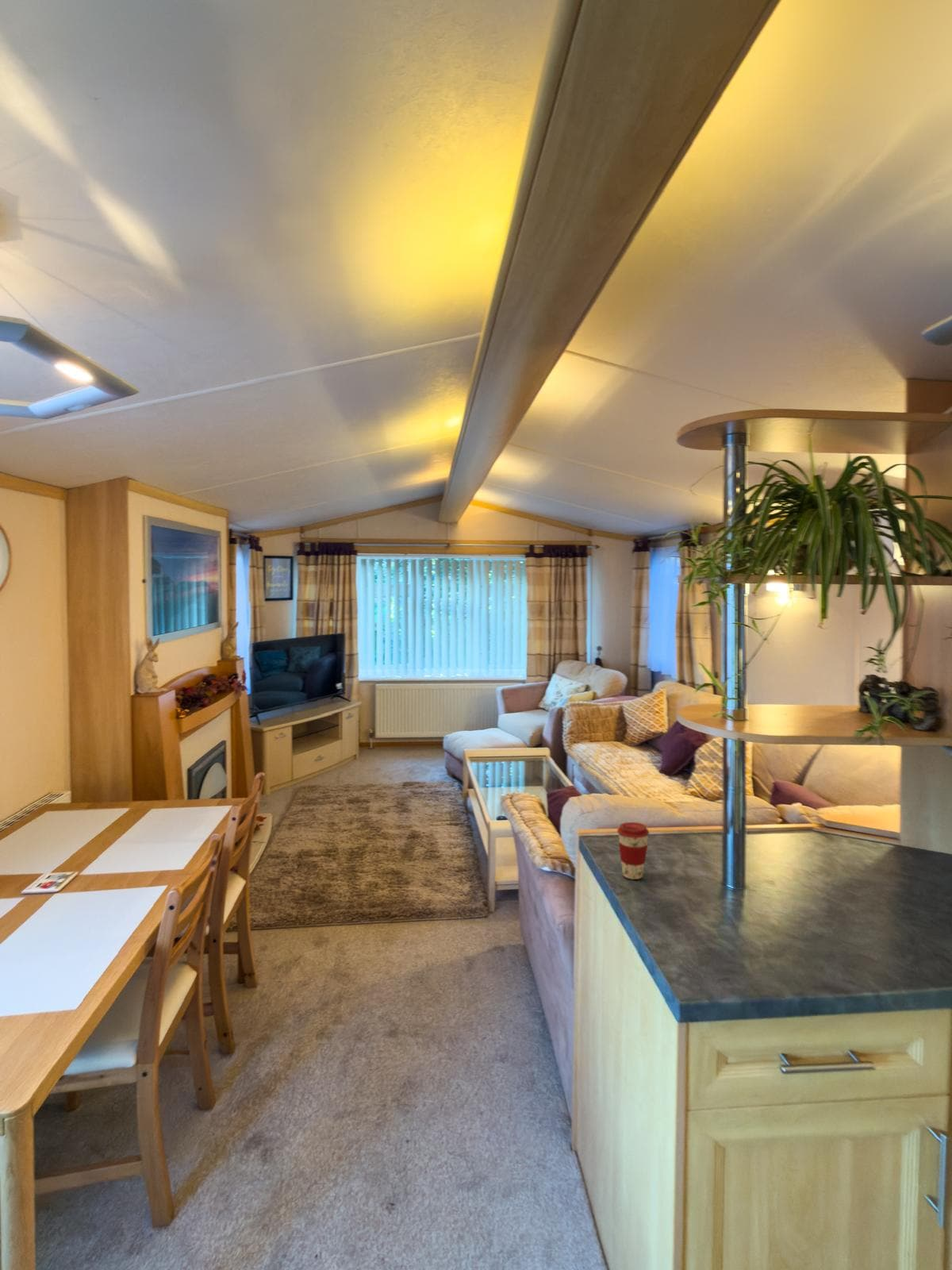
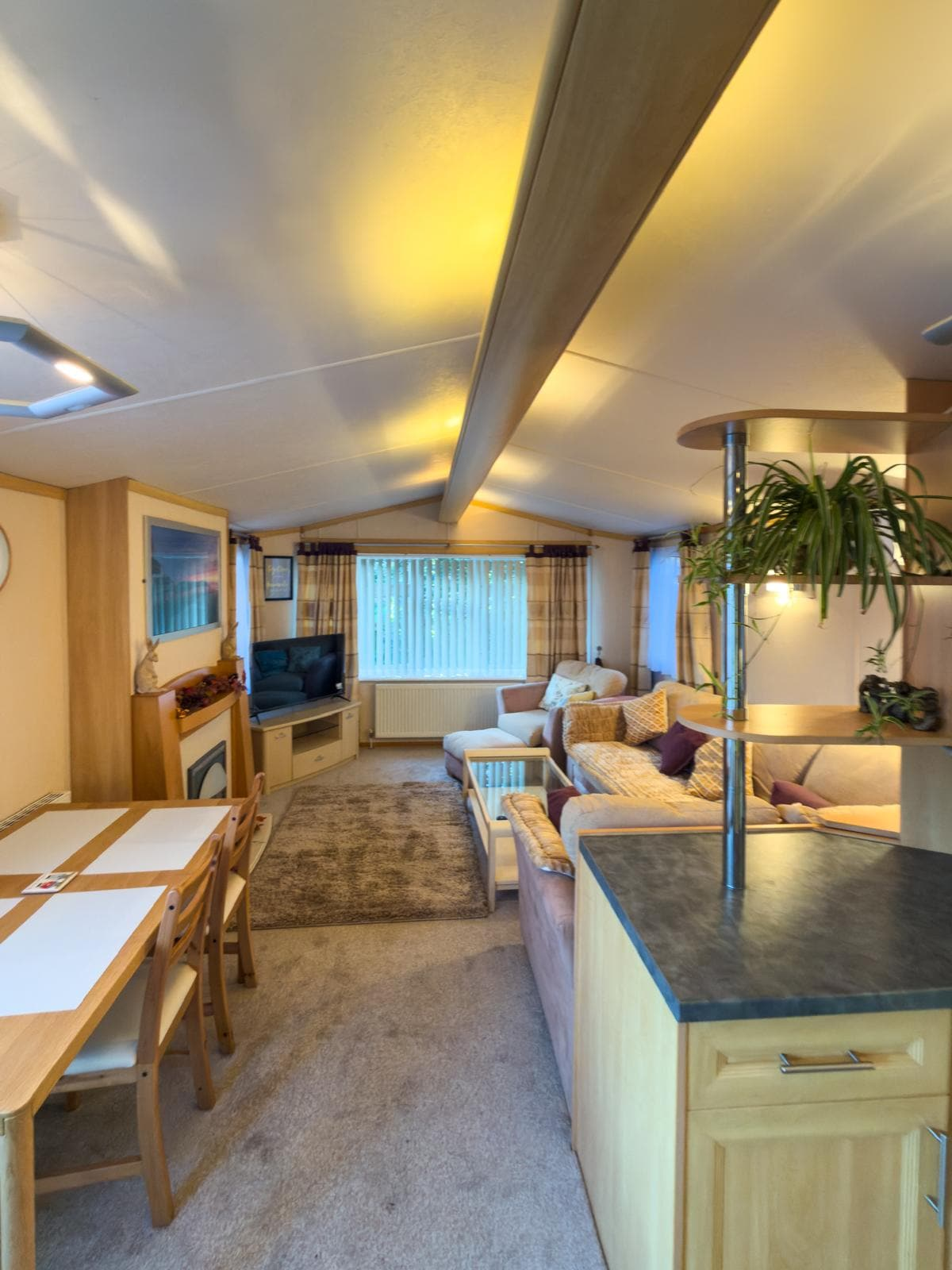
- coffee cup [616,822,650,880]
